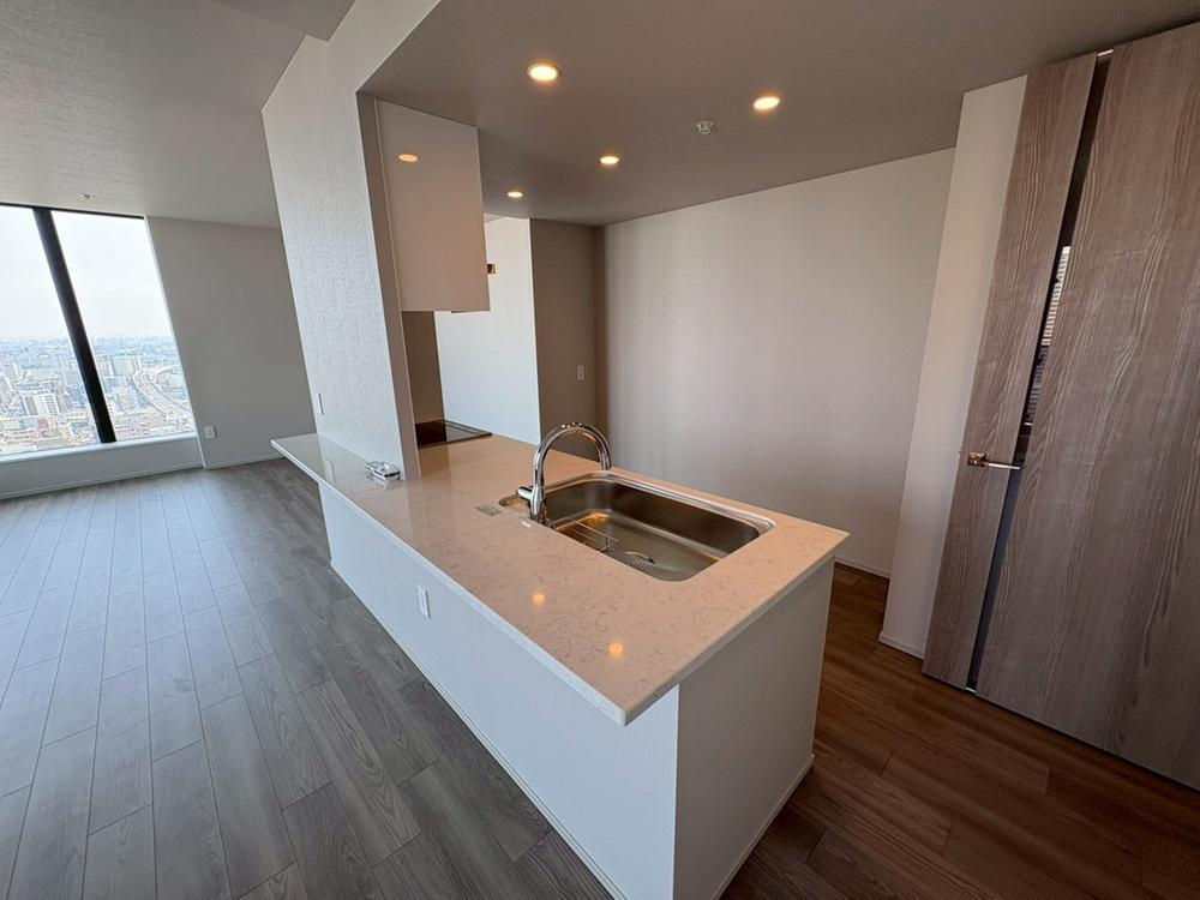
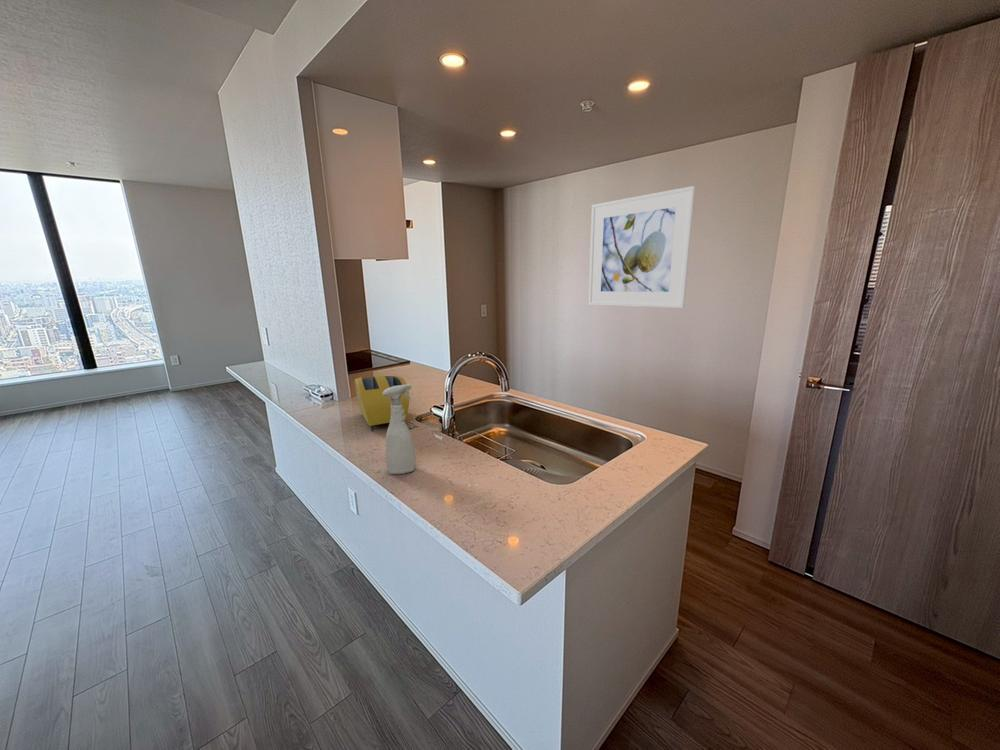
+ spray bottle [383,384,416,475]
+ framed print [588,185,696,309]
+ toaster [354,374,410,432]
